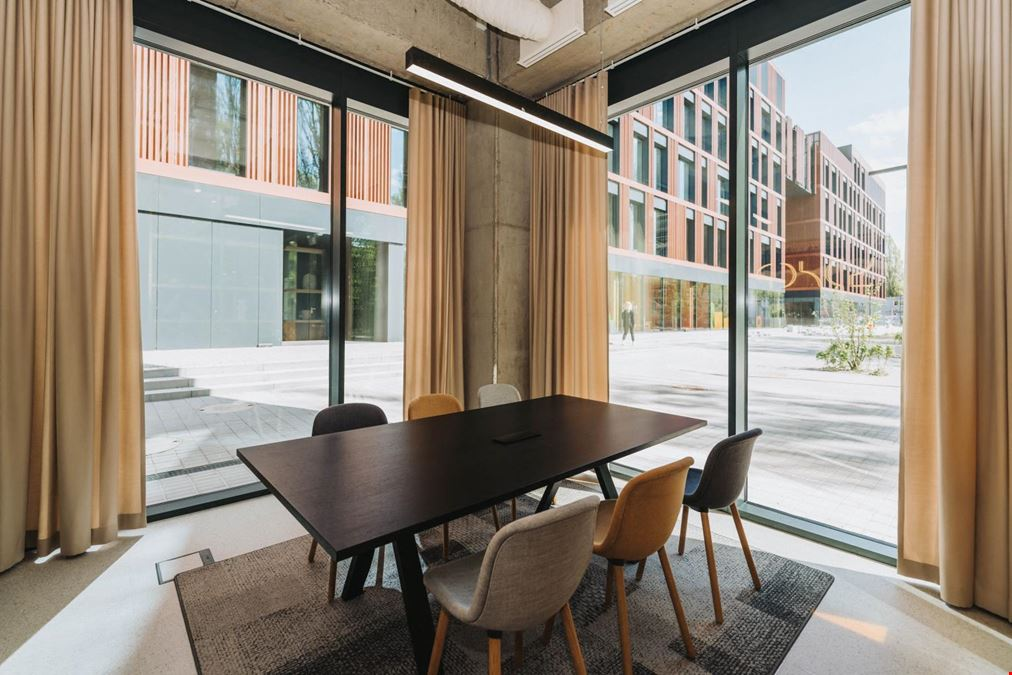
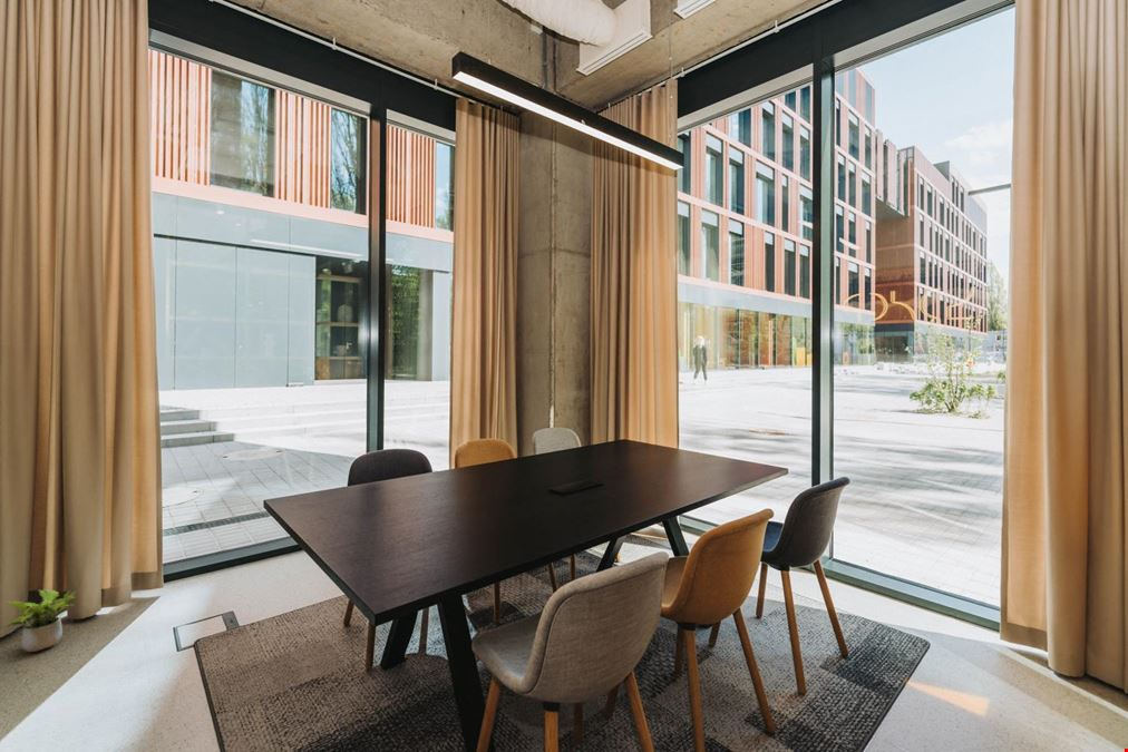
+ potted plant [2,588,77,653]
